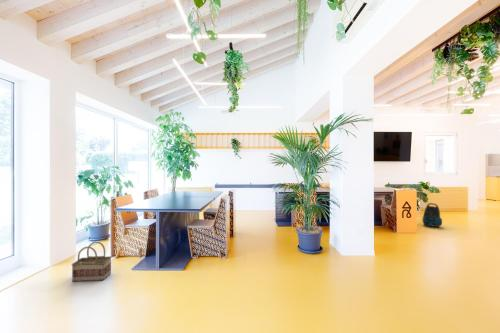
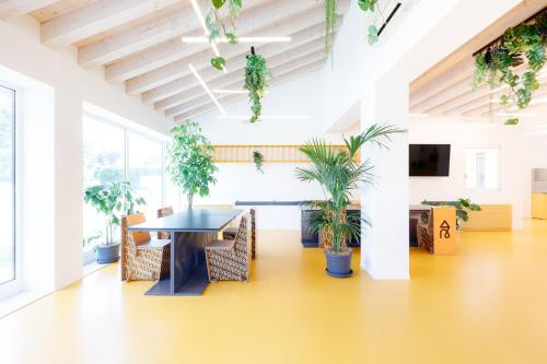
- basket [71,241,112,283]
- vacuum cleaner [421,202,443,228]
